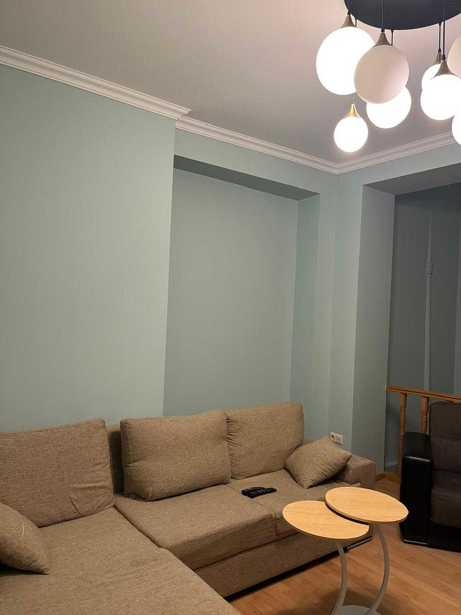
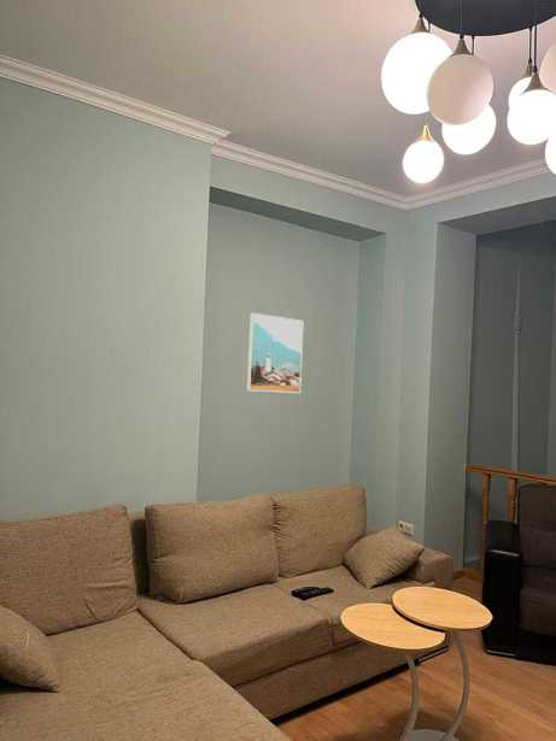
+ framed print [245,312,305,394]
